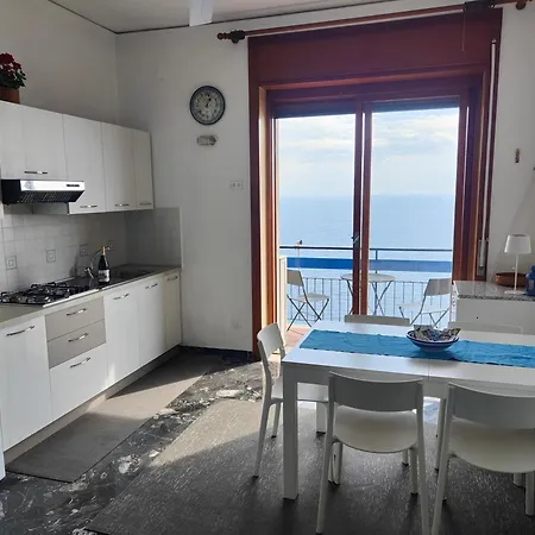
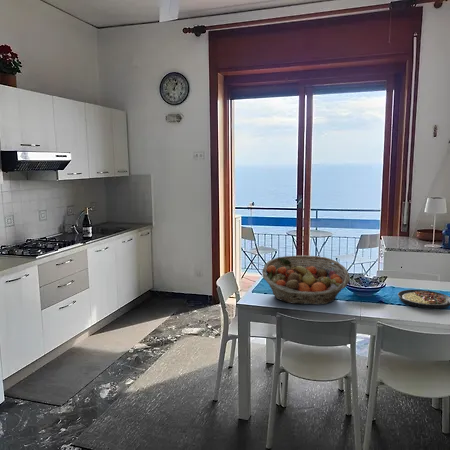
+ fruit basket [261,254,351,306]
+ plate [397,289,450,310]
